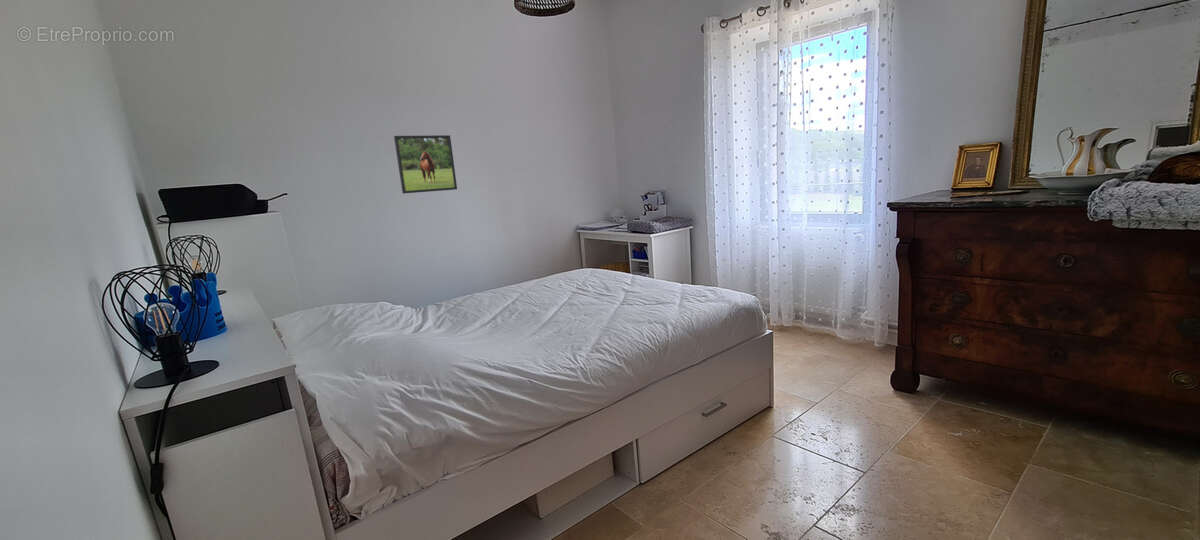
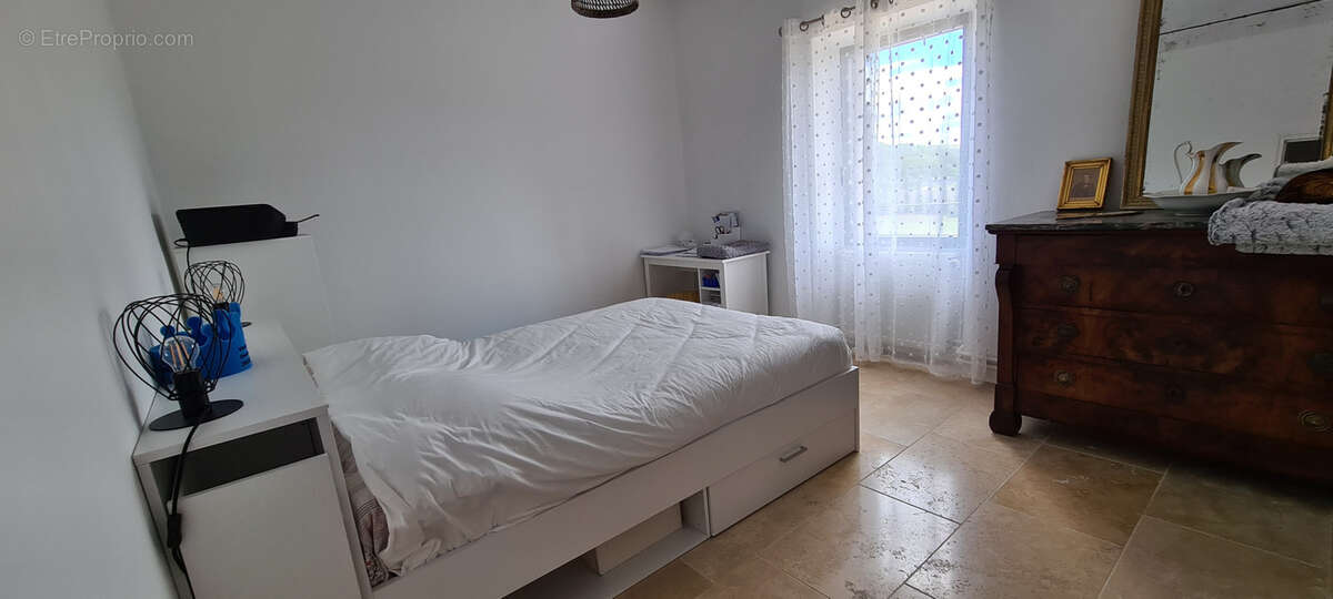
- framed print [393,134,458,195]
